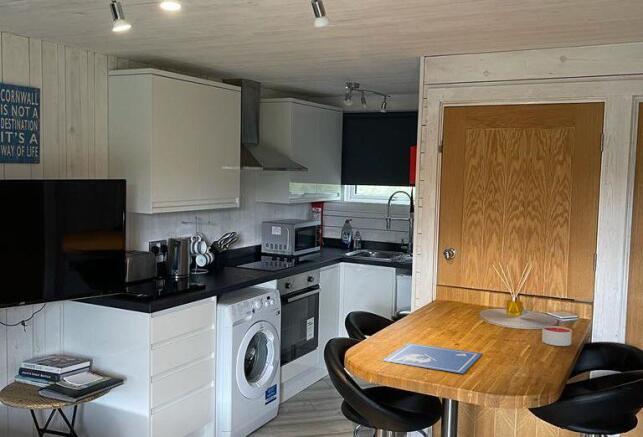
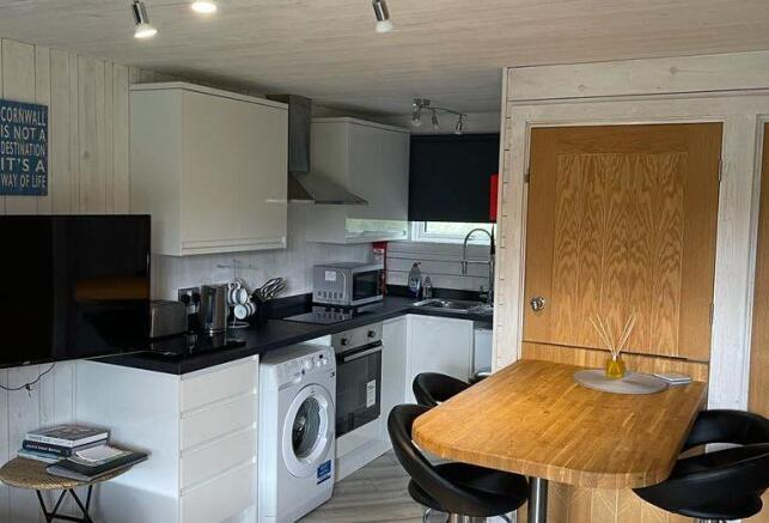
- candle [541,325,573,347]
- placemat [380,342,484,375]
